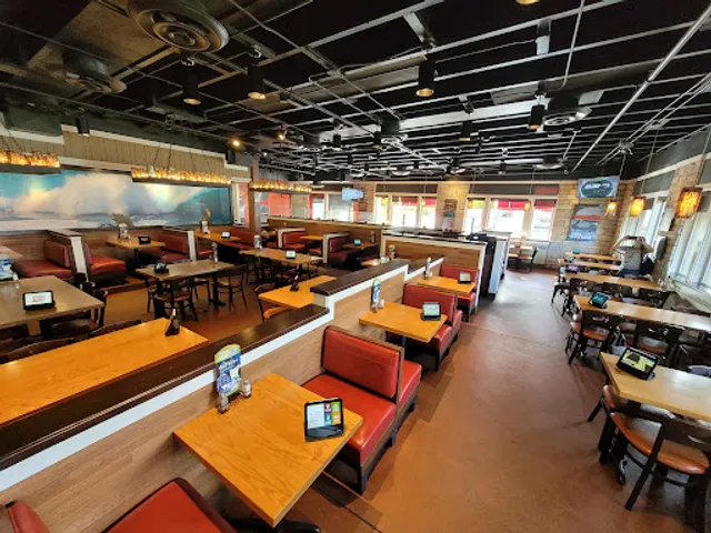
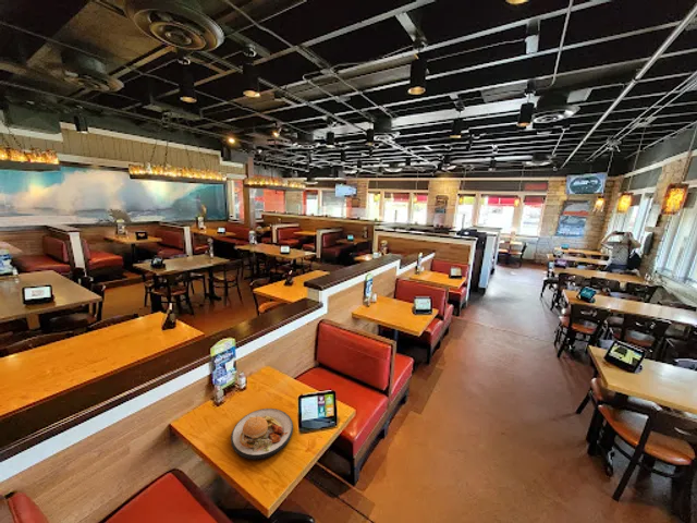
+ plate [230,408,294,461]
